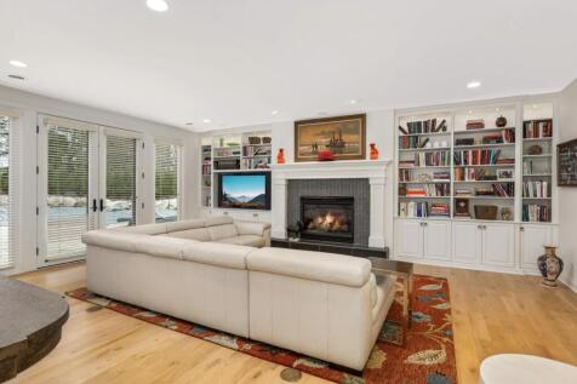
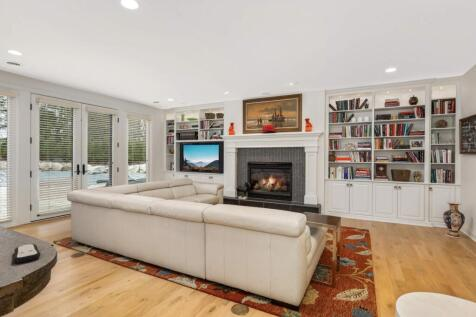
+ remote control [12,243,41,264]
